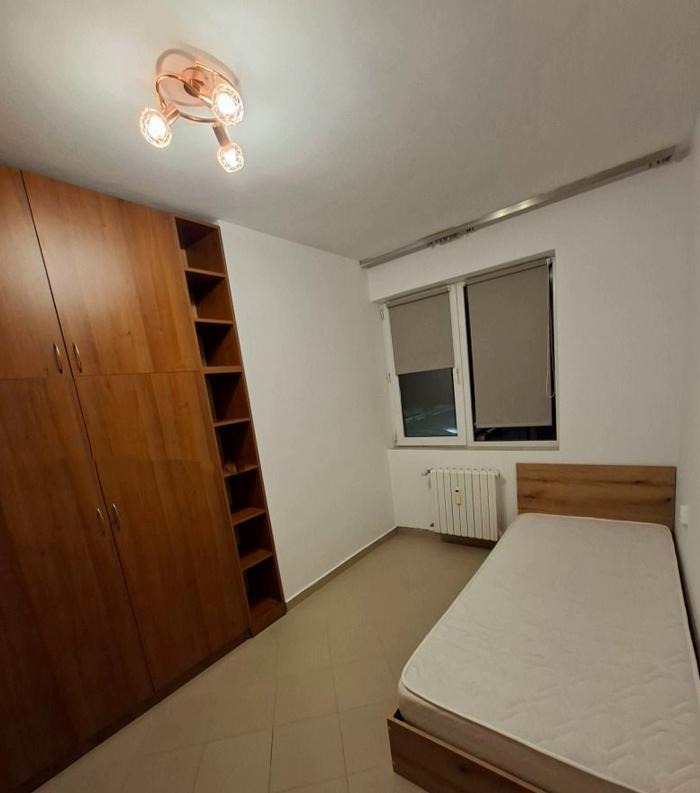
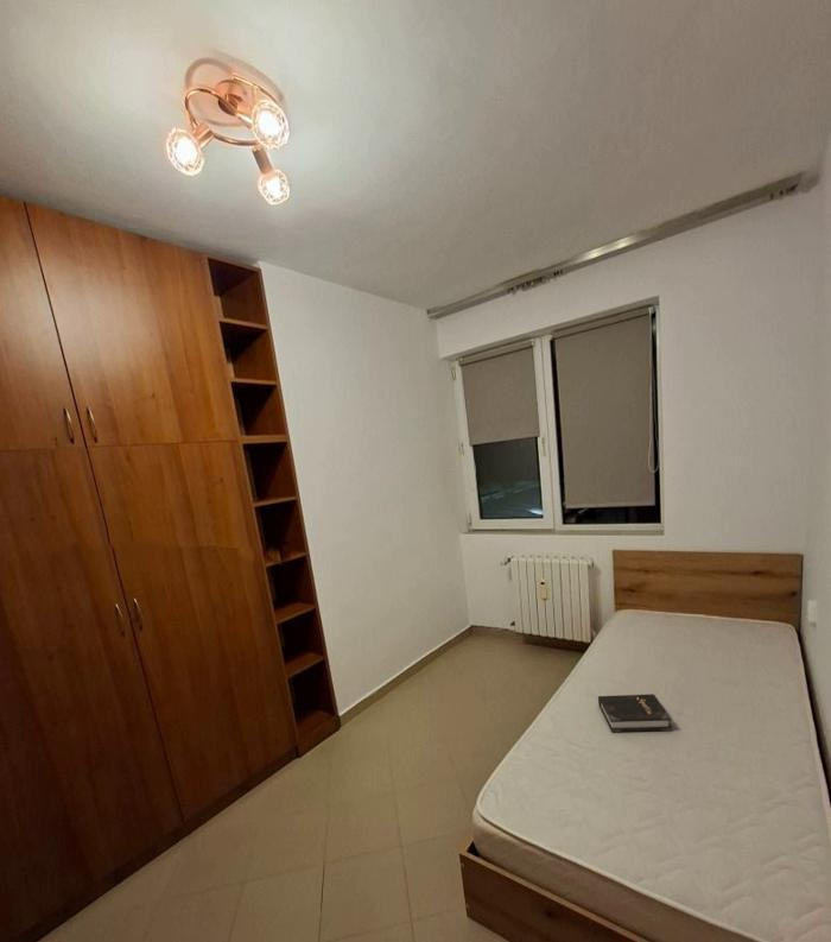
+ hardback book [597,693,673,733]
